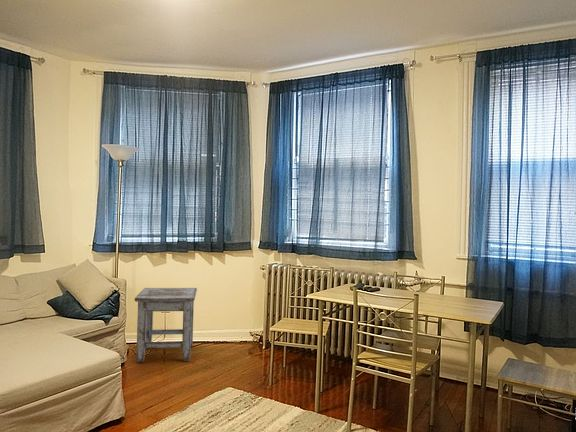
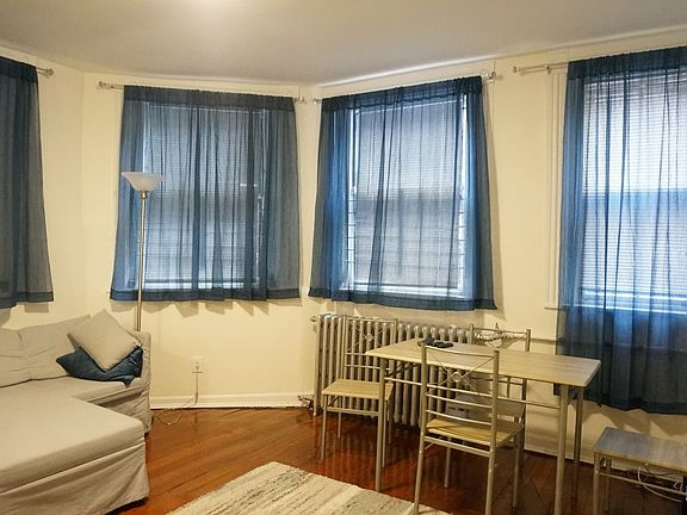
- stool [133,287,198,364]
